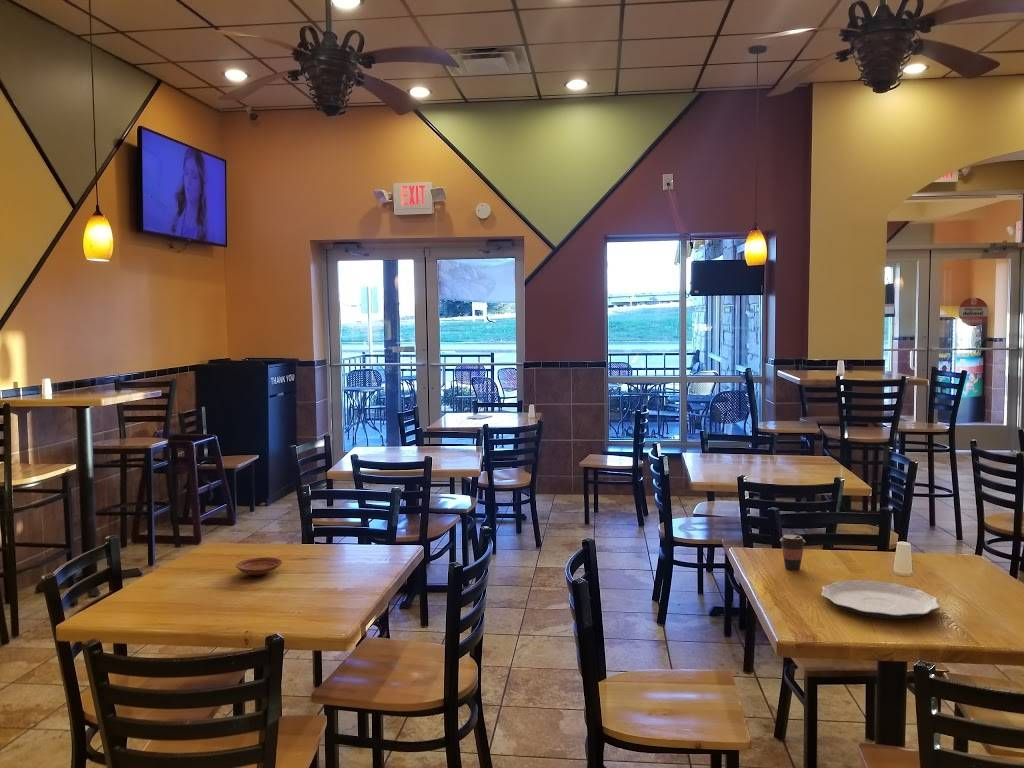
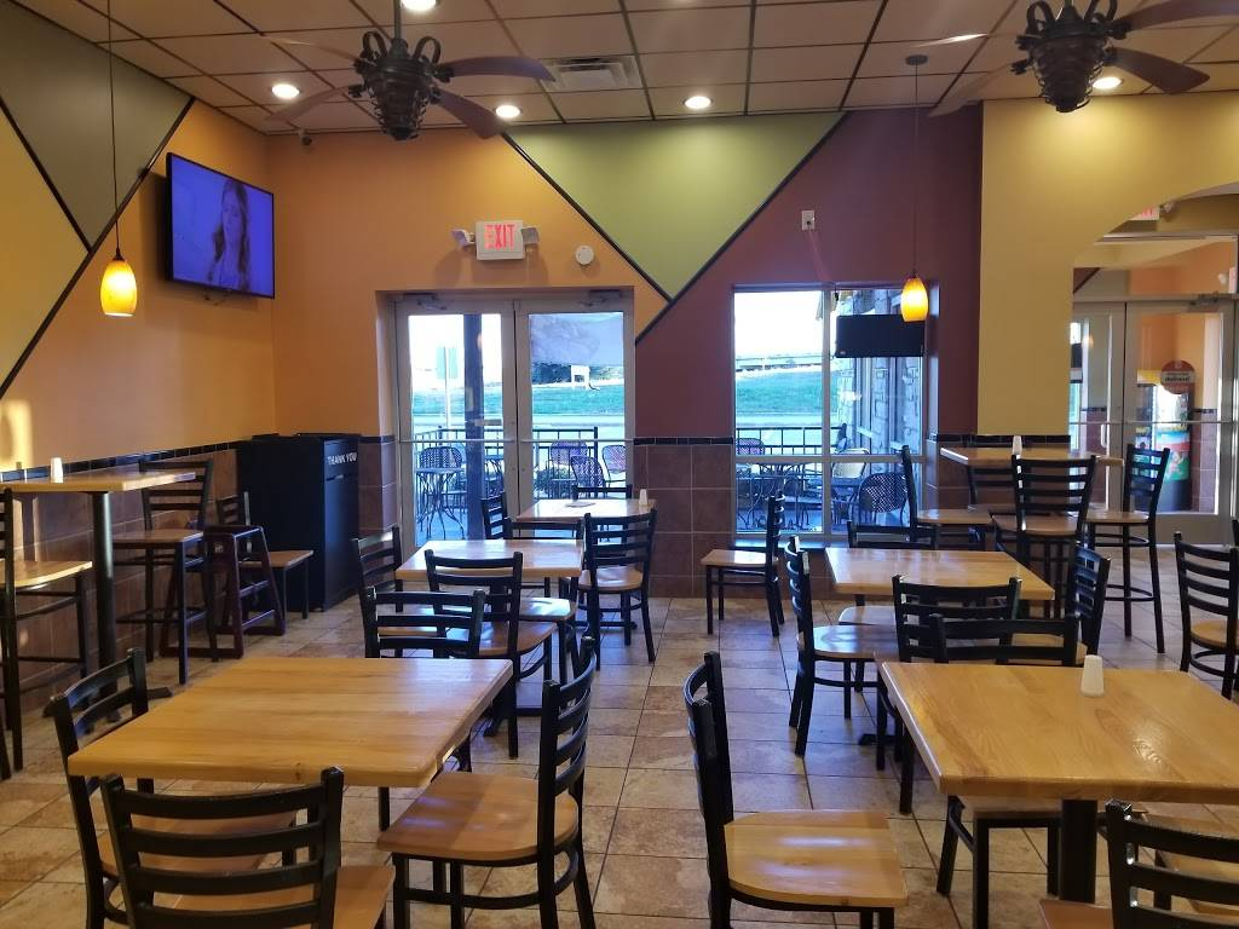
- plate [235,557,283,577]
- plate [820,579,941,620]
- coffee cup [779,534,807,571]
